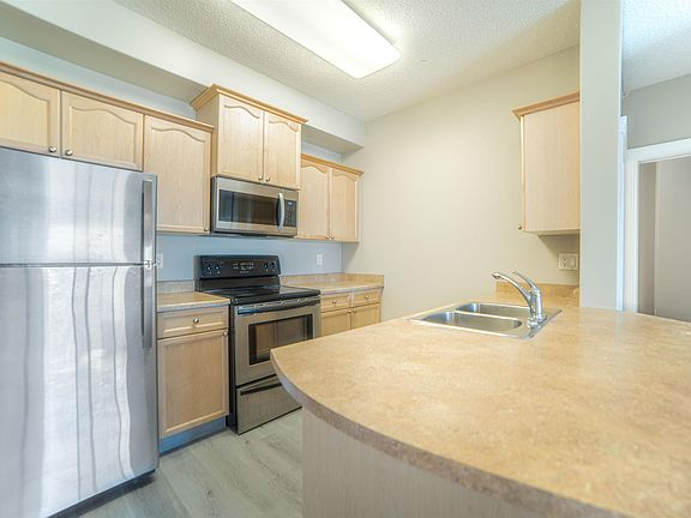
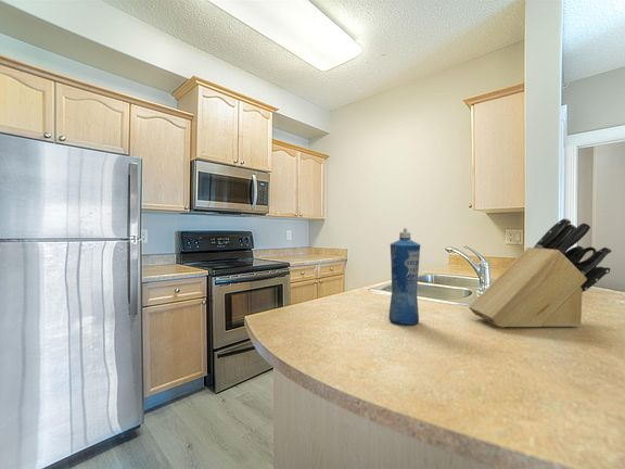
+ squeeze bottle [387,227,421,326]
+ knife block [468,217,612,329]
